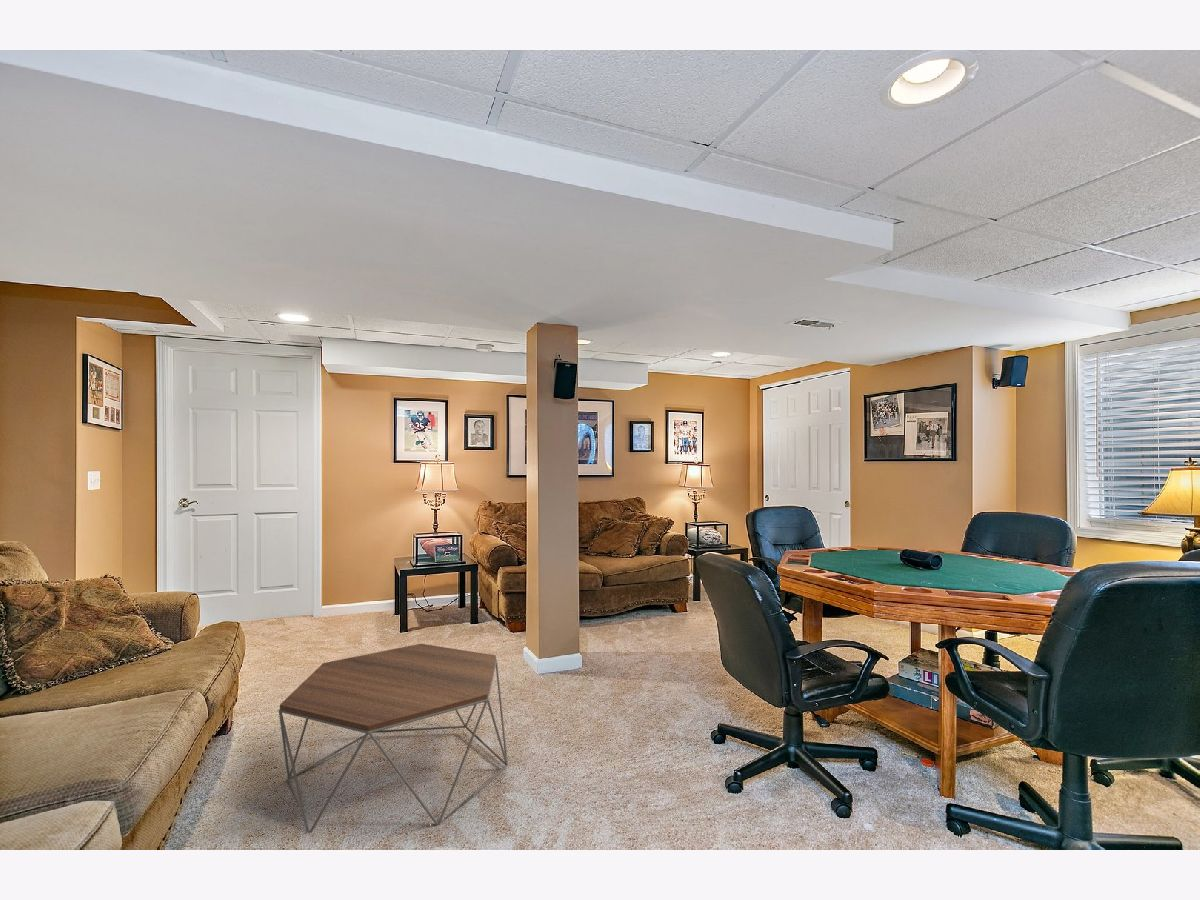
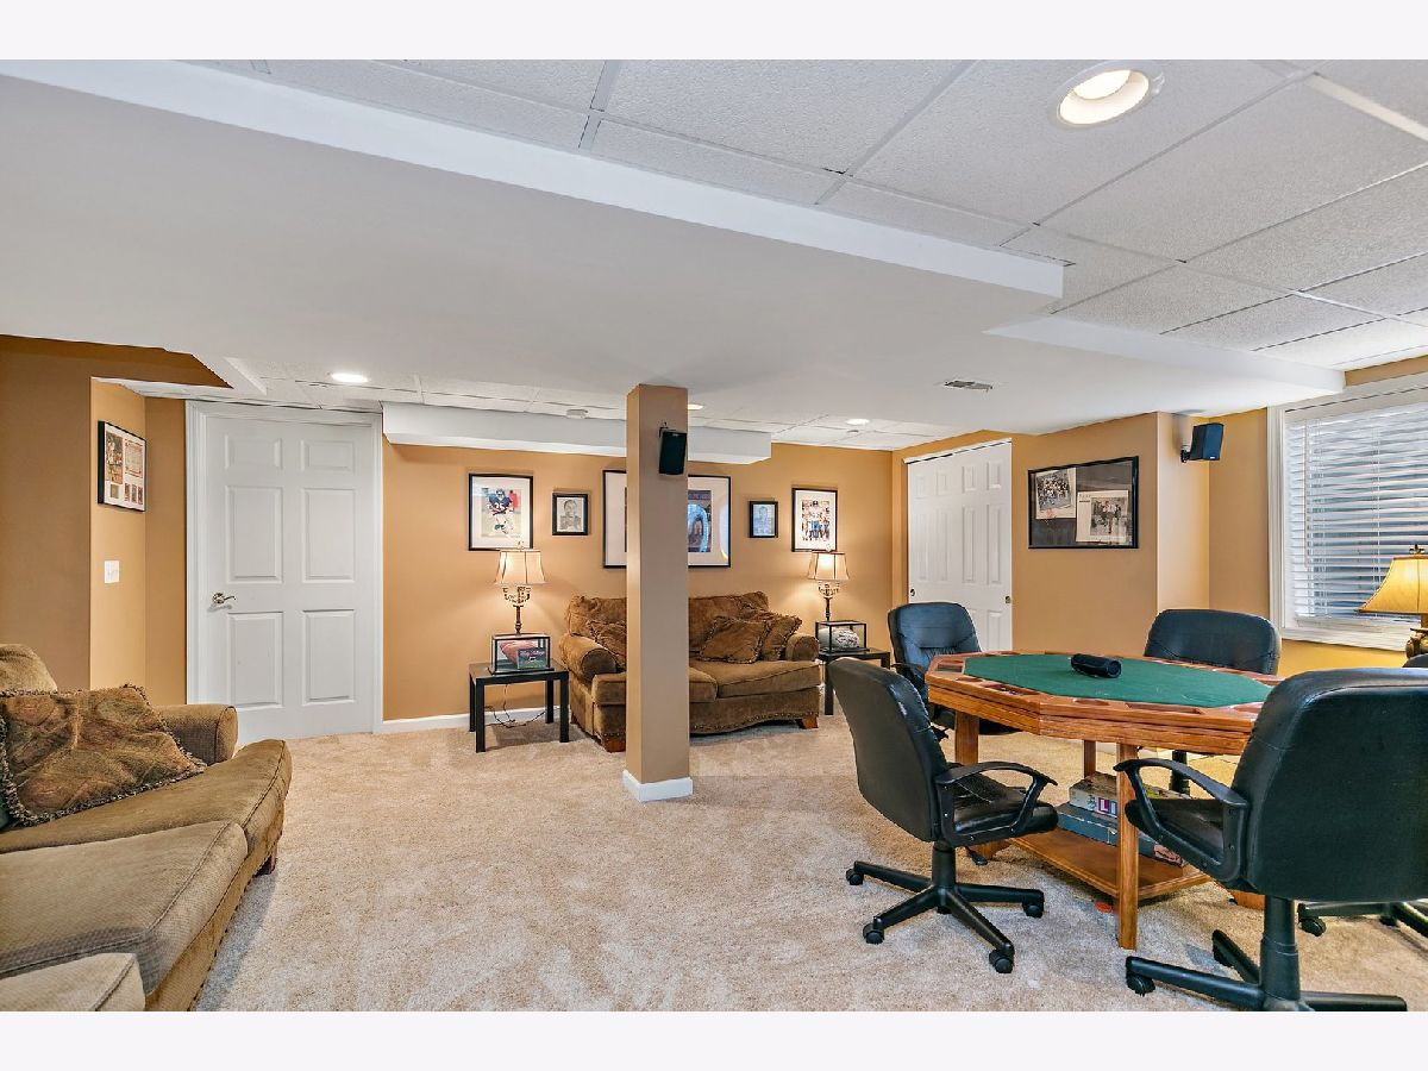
- coffee table [277,643,509,834]
